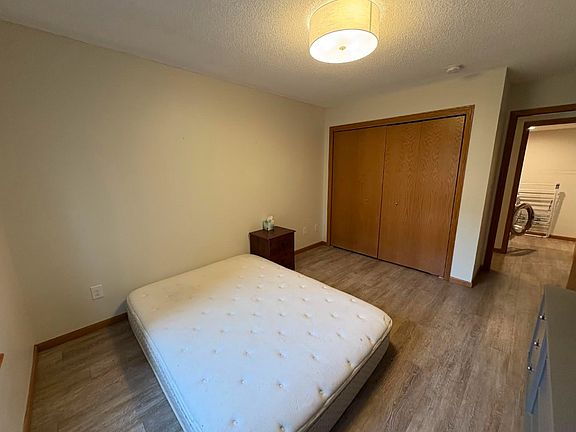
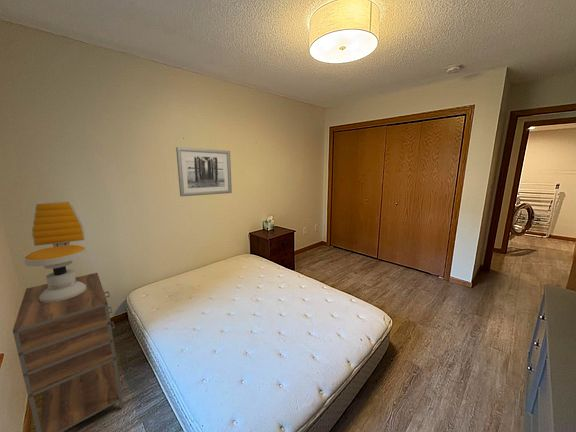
+ wall art [175,146,233,197]
+ chair [23,200,87,303]
+ nightstand [12,272,124,432]
